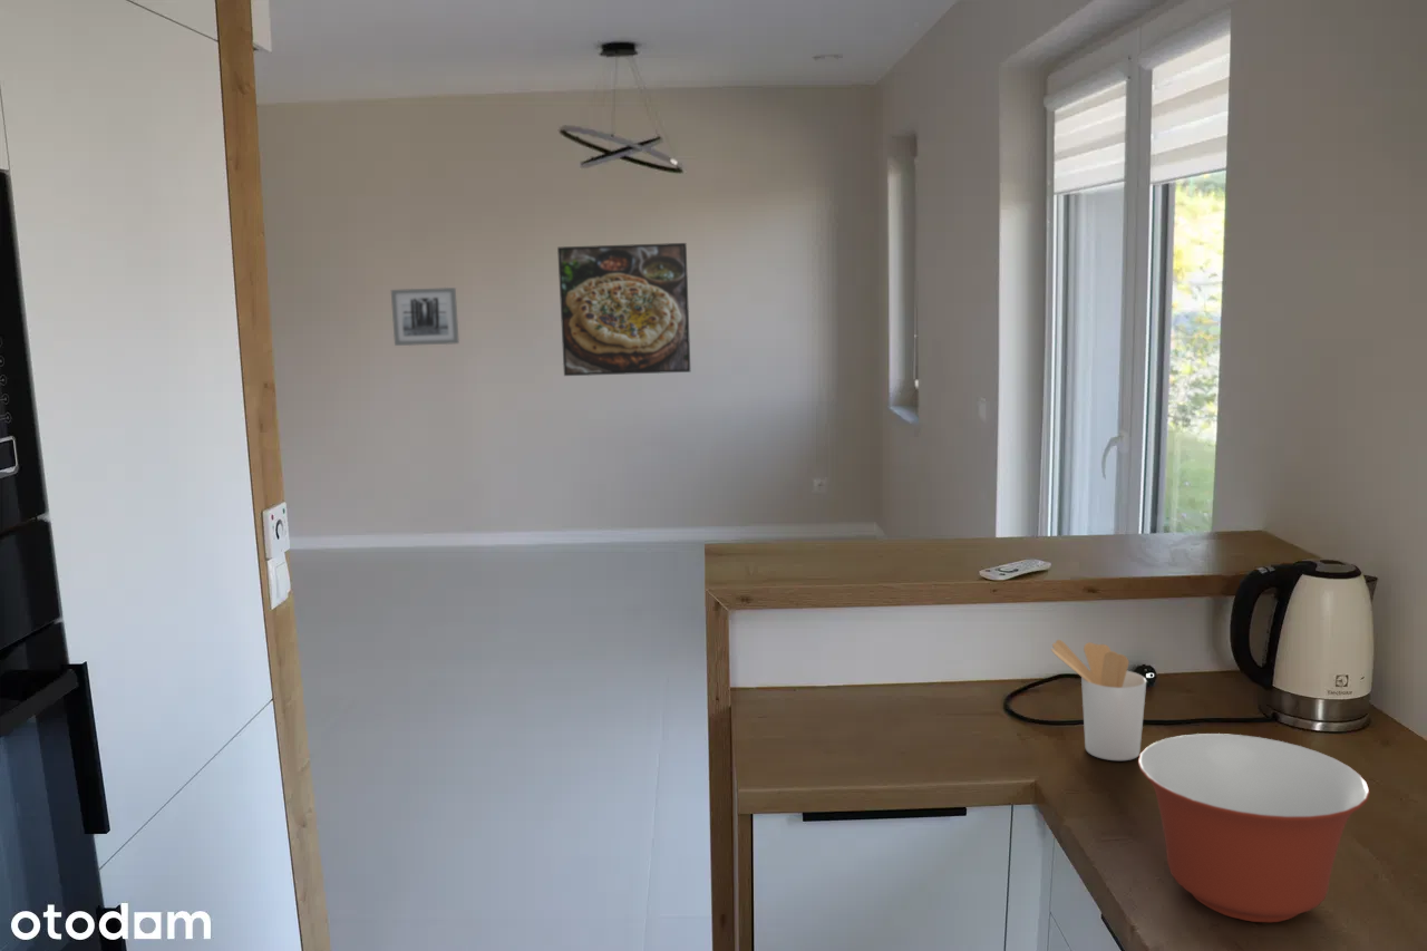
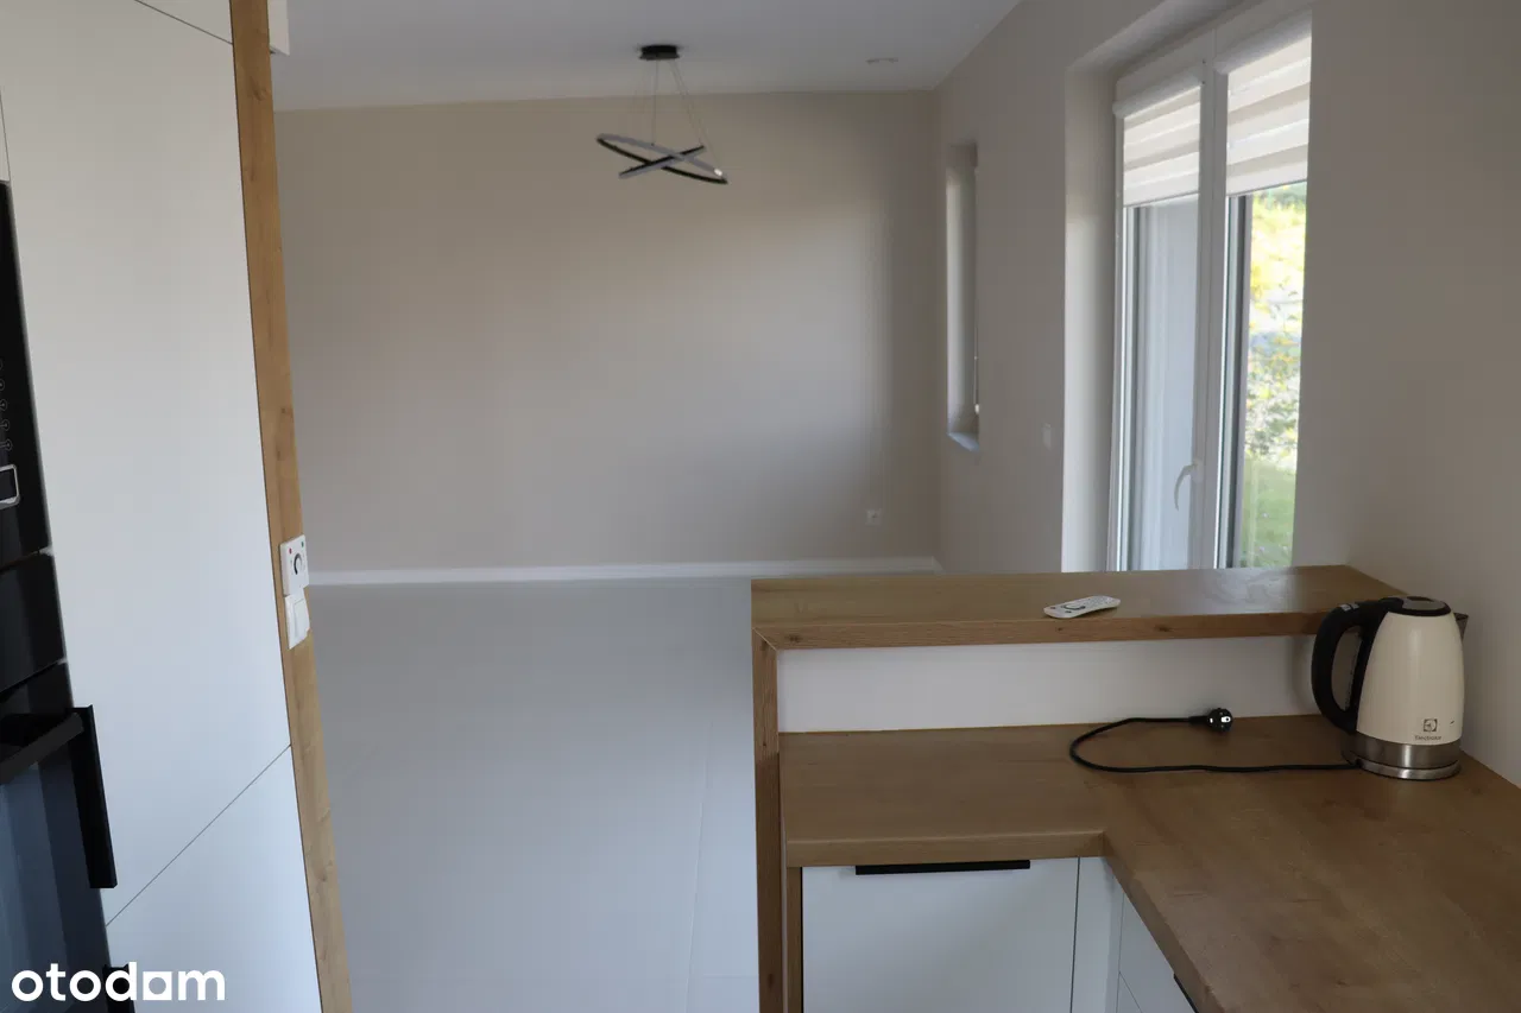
- utensil holder [1050,639,1147,761]
- wall art [390,287,460,347]
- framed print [556,242,691,377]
- mixing bowl [1137,732,1371,923]
